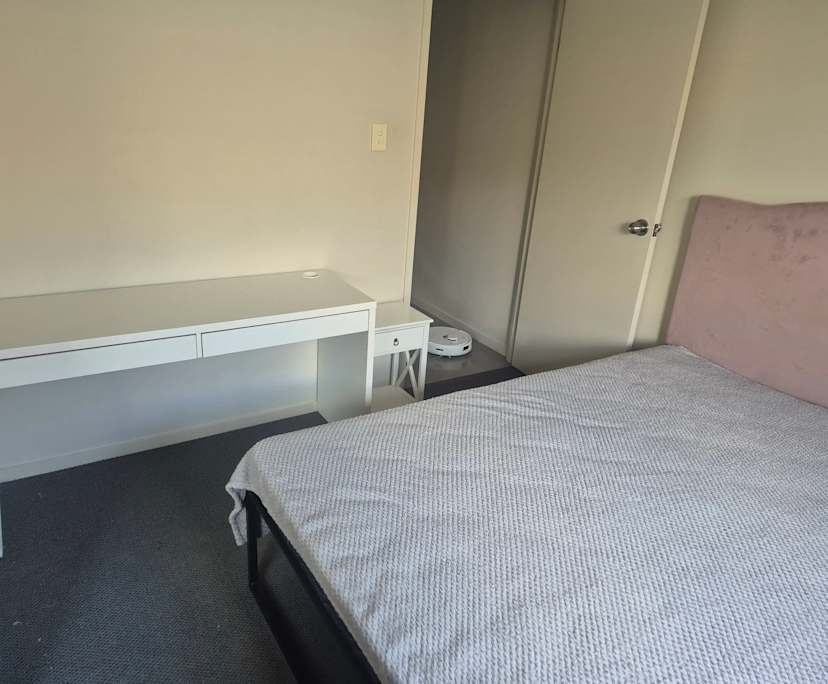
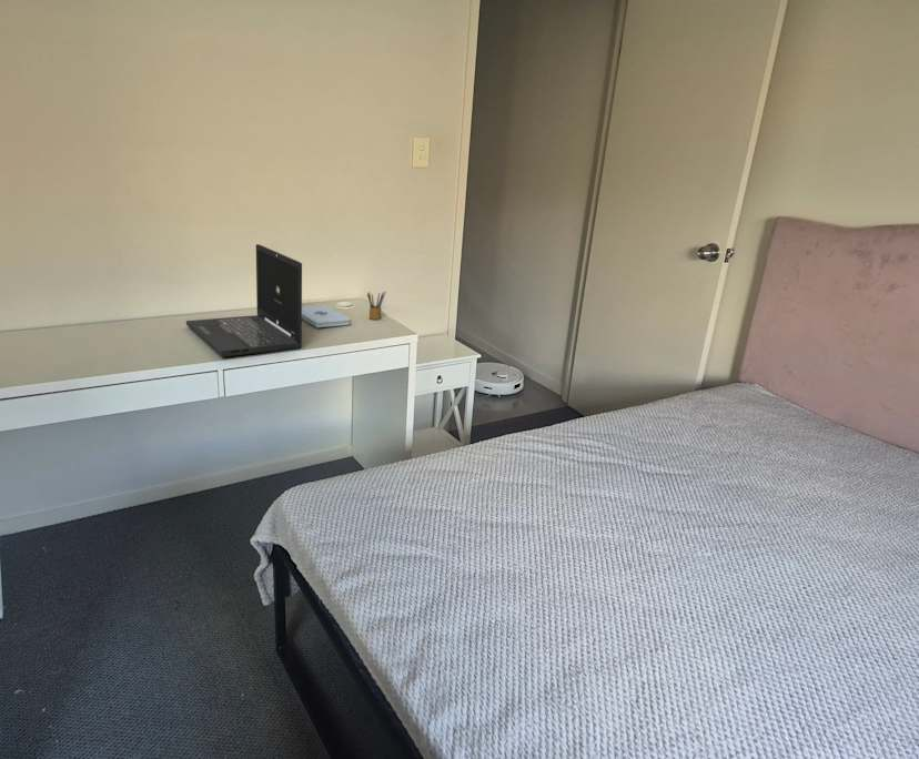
+ notepad [302,305,352,328]
+ laptop [185,243,303,358]
+ pencil box [366,290,387,321]
